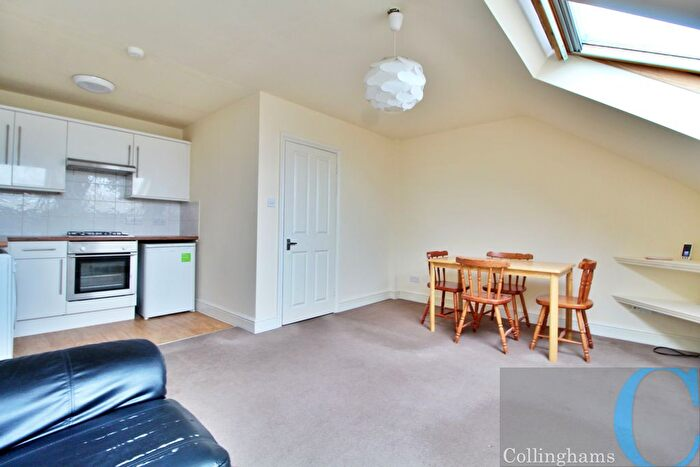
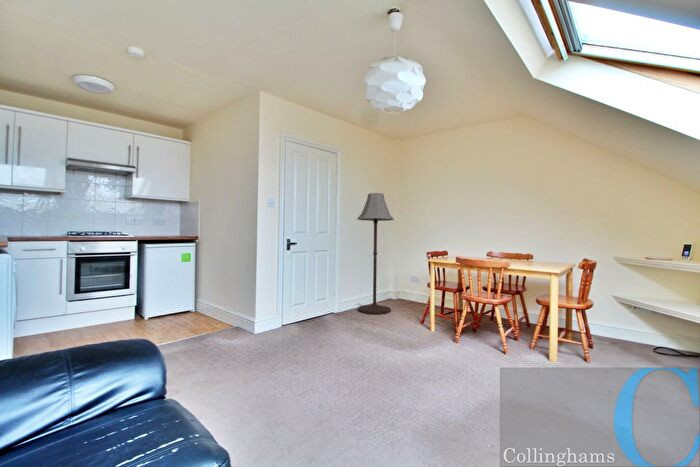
+ floor lamp [356,192,395,315]
